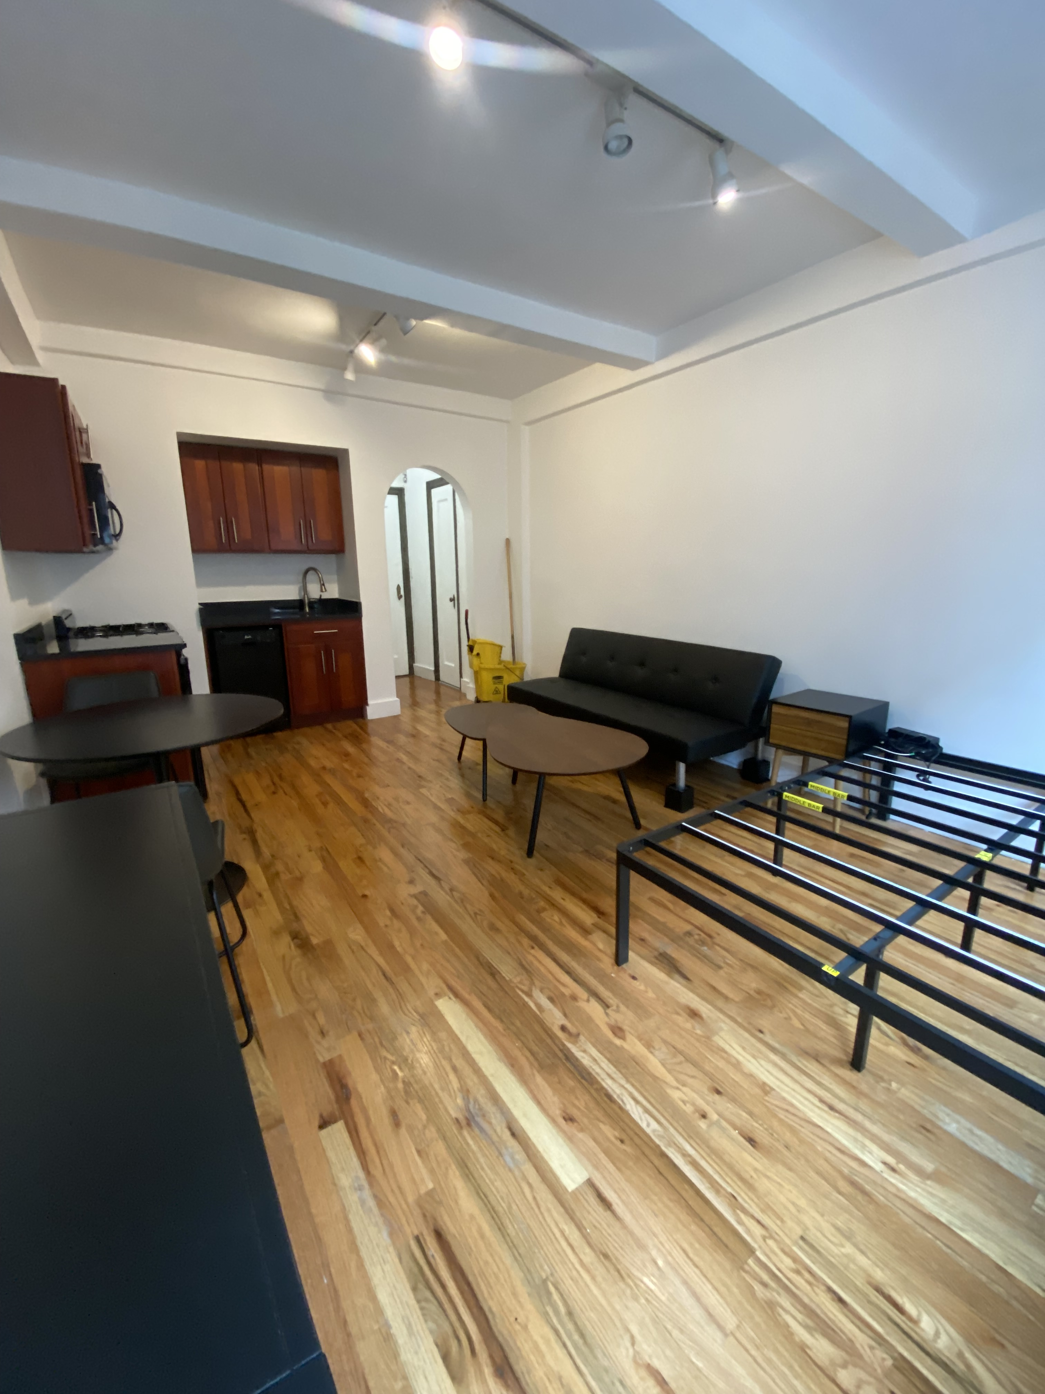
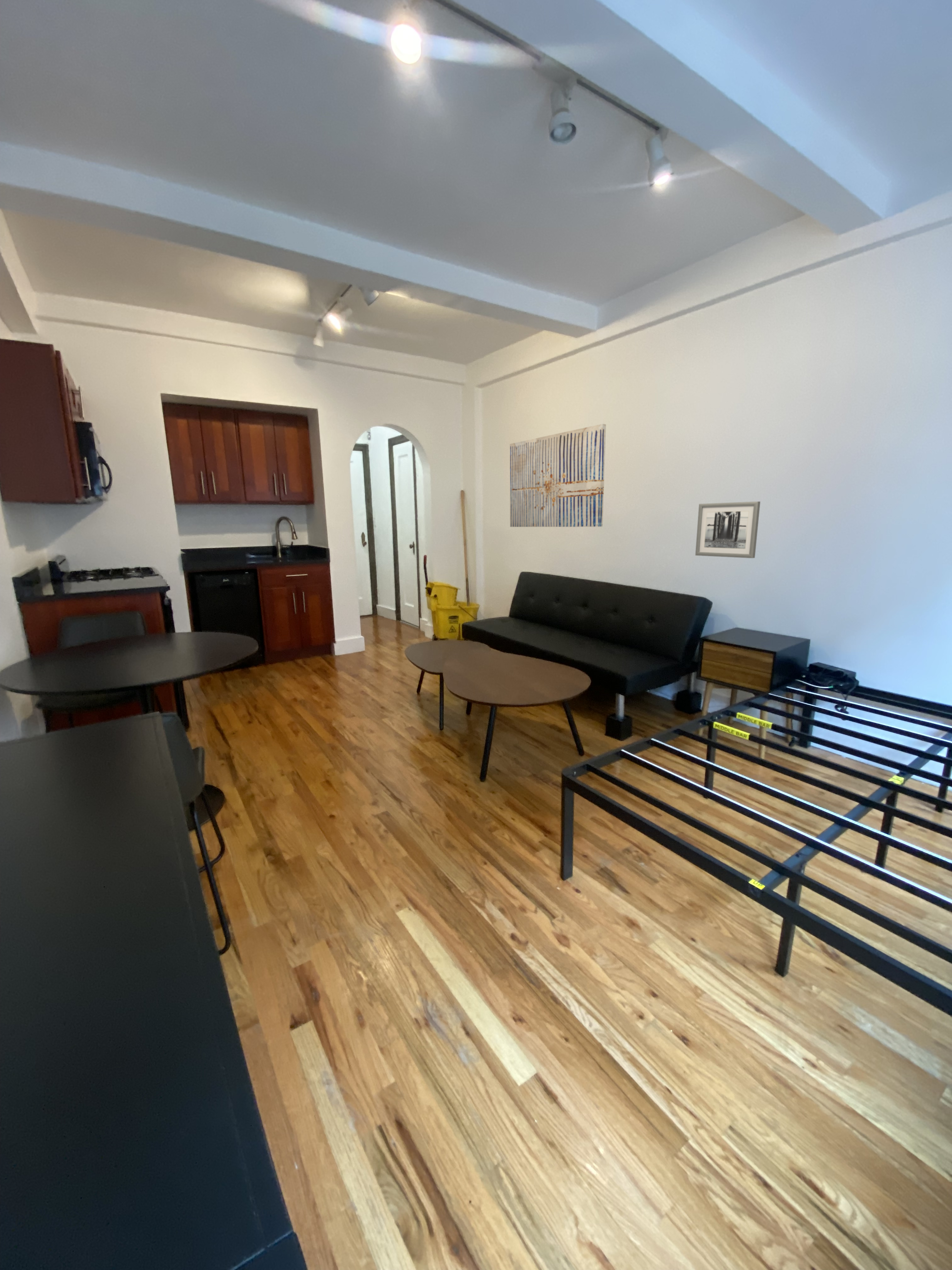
+ wall art [695,501,761,558]
+ wall art [509,424,606,527]
